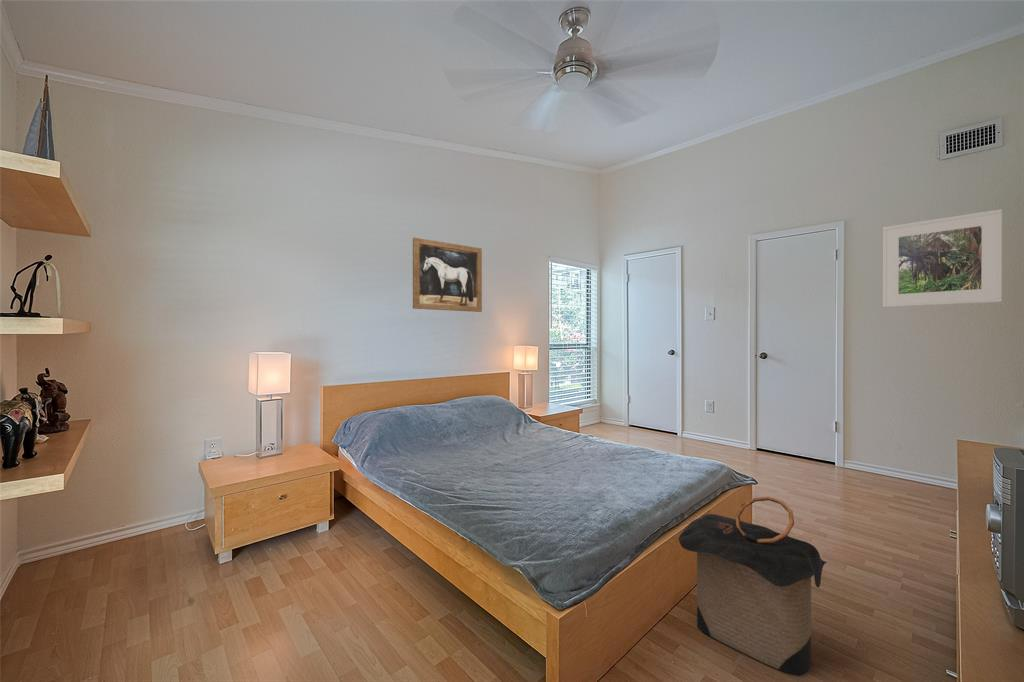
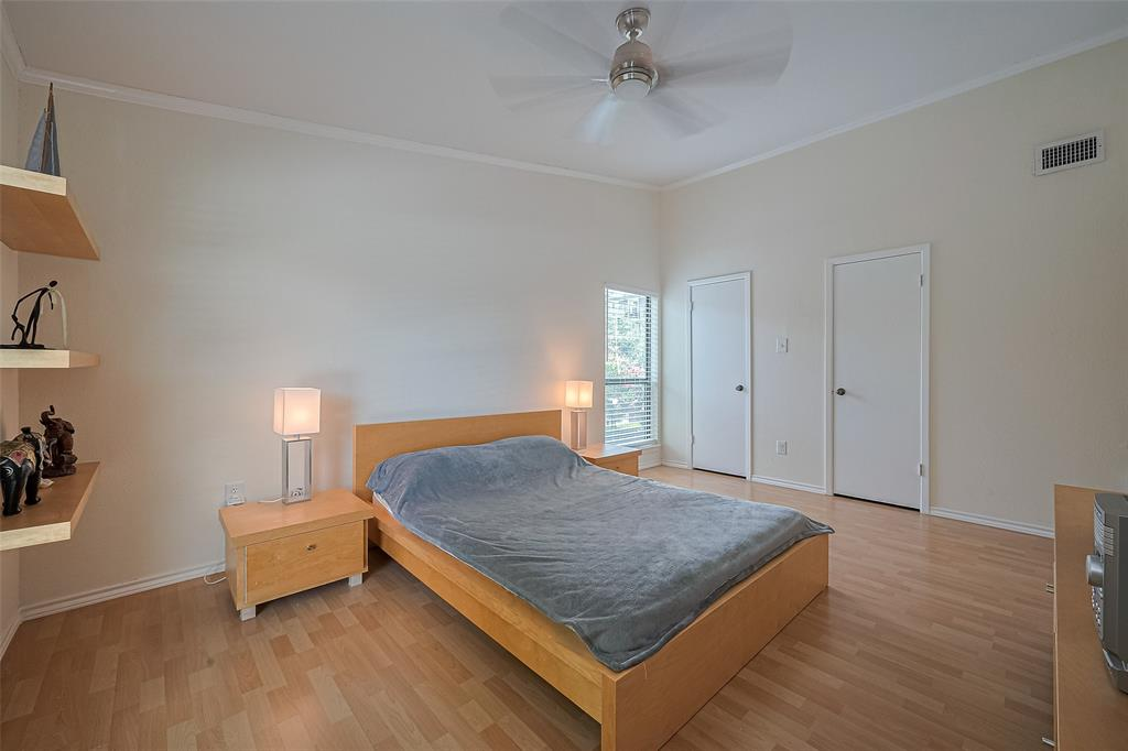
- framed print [882,208,1003,308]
- laundry hamper [678,496,828,676]
- wall art [412,237,483,313]
